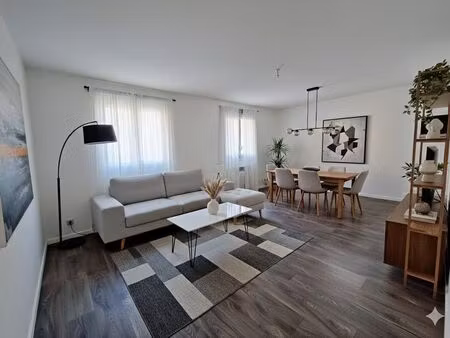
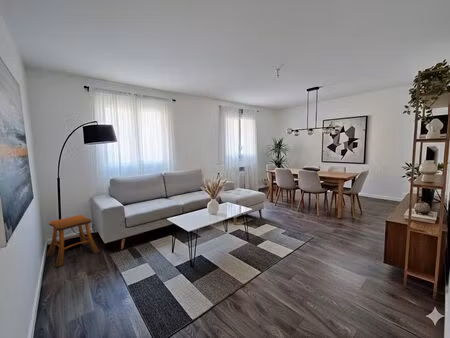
+ stool [45,214,101,268]
